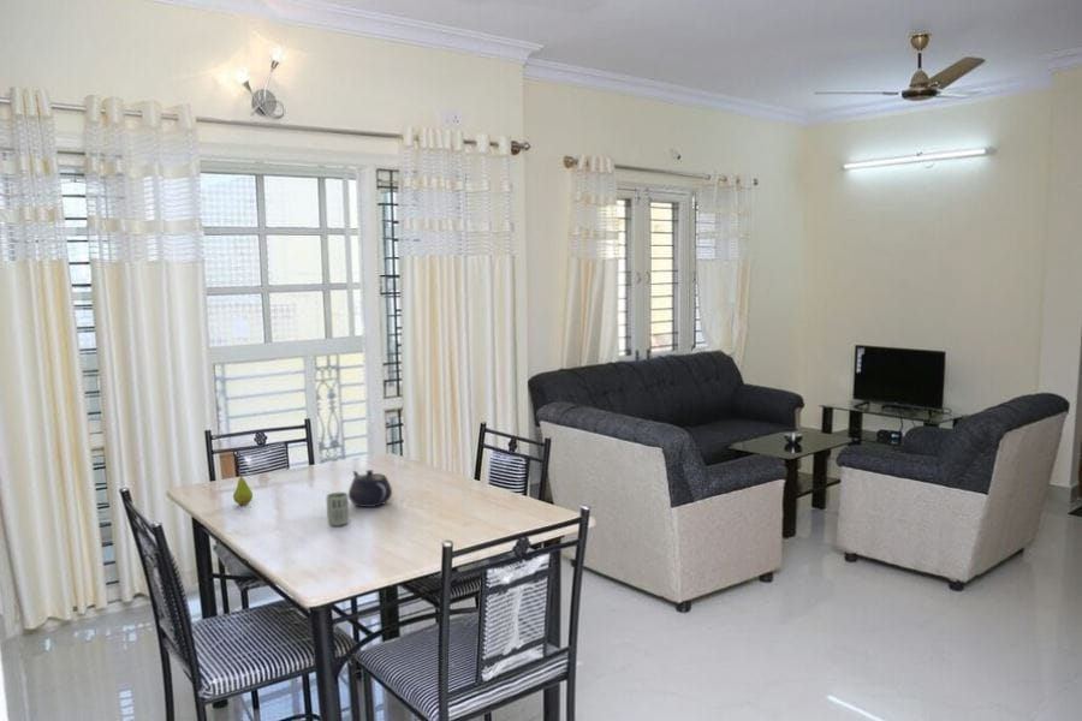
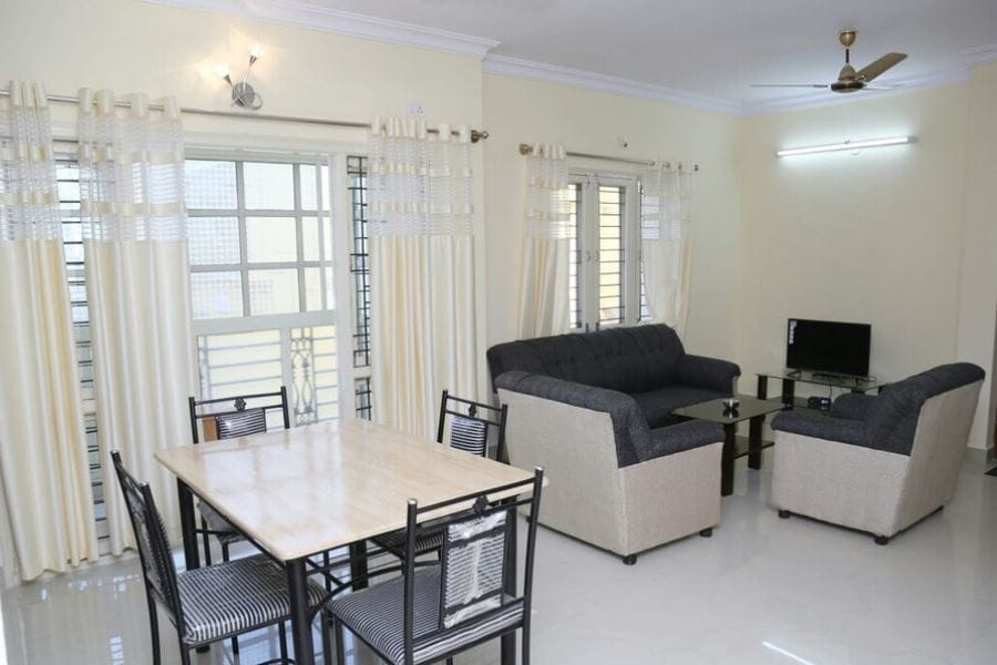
- cup [326,491,350,528]
- fruit [232,471,254,506]
- teapot [347,469,393,508]
